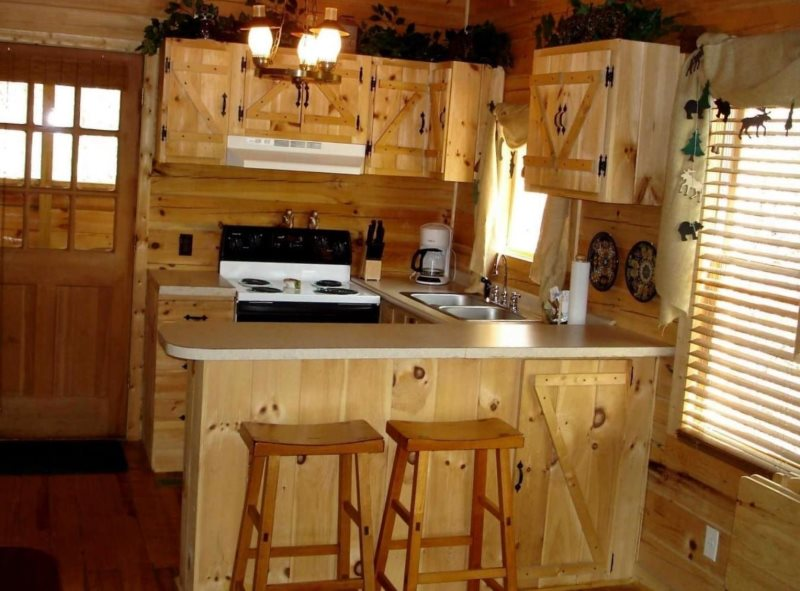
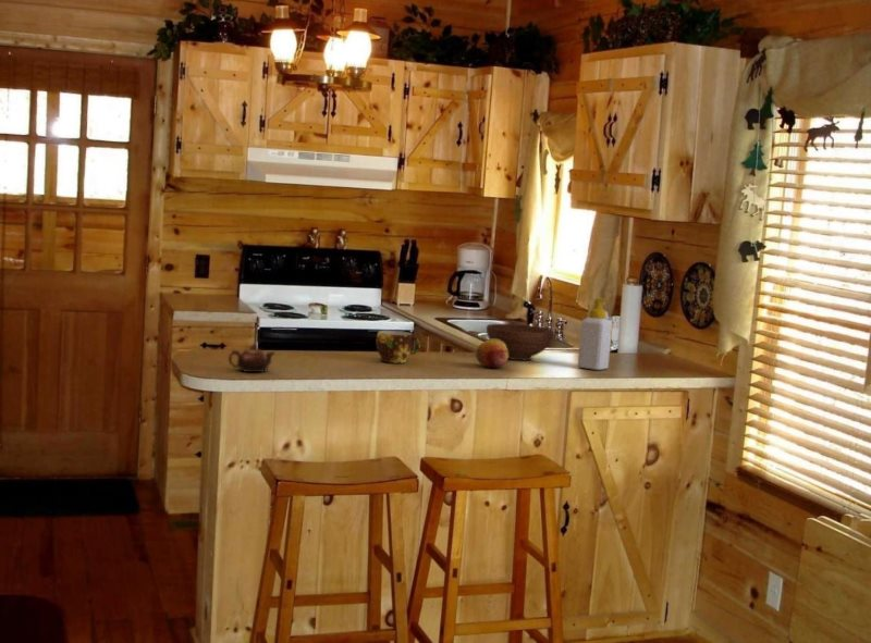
+ cup [376,330,421,364]
+ bowl [486,322,555,361]
+ fruit [475,339,508,369]
+ soap bottle [577,297,613,371]
+ teapot [228,343,277,373]
